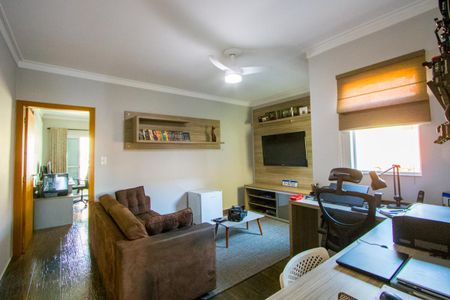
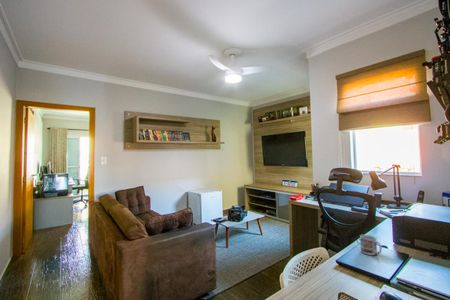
+ cup [359,234,383,256]
